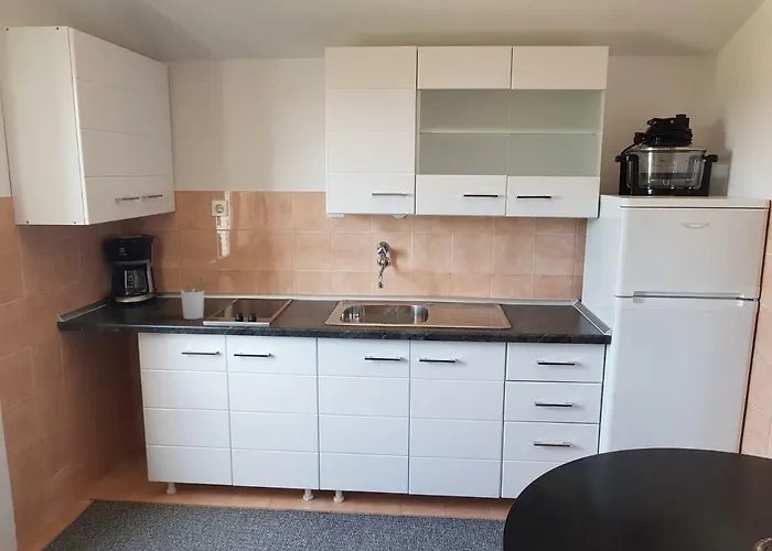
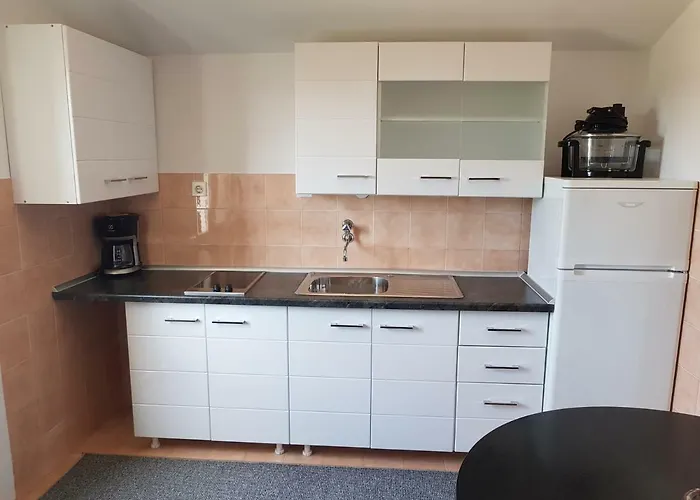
- utensil holder [180,276,215,321]
